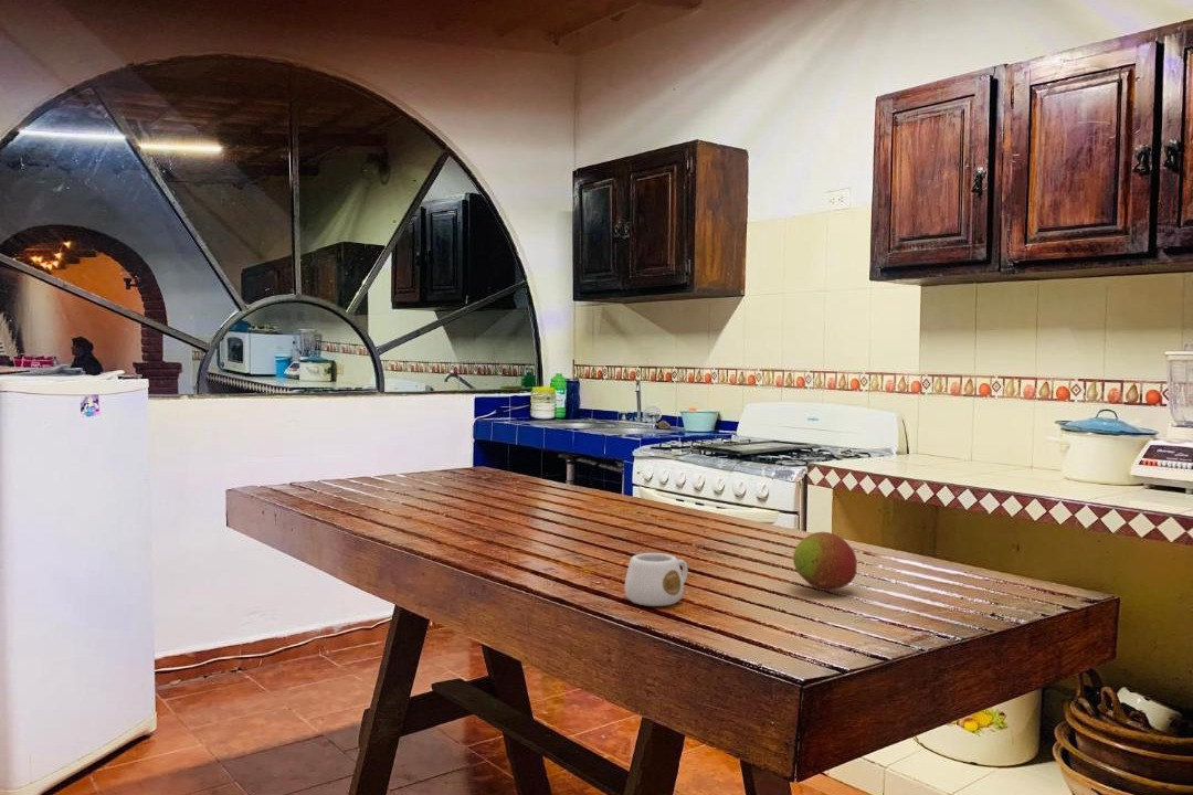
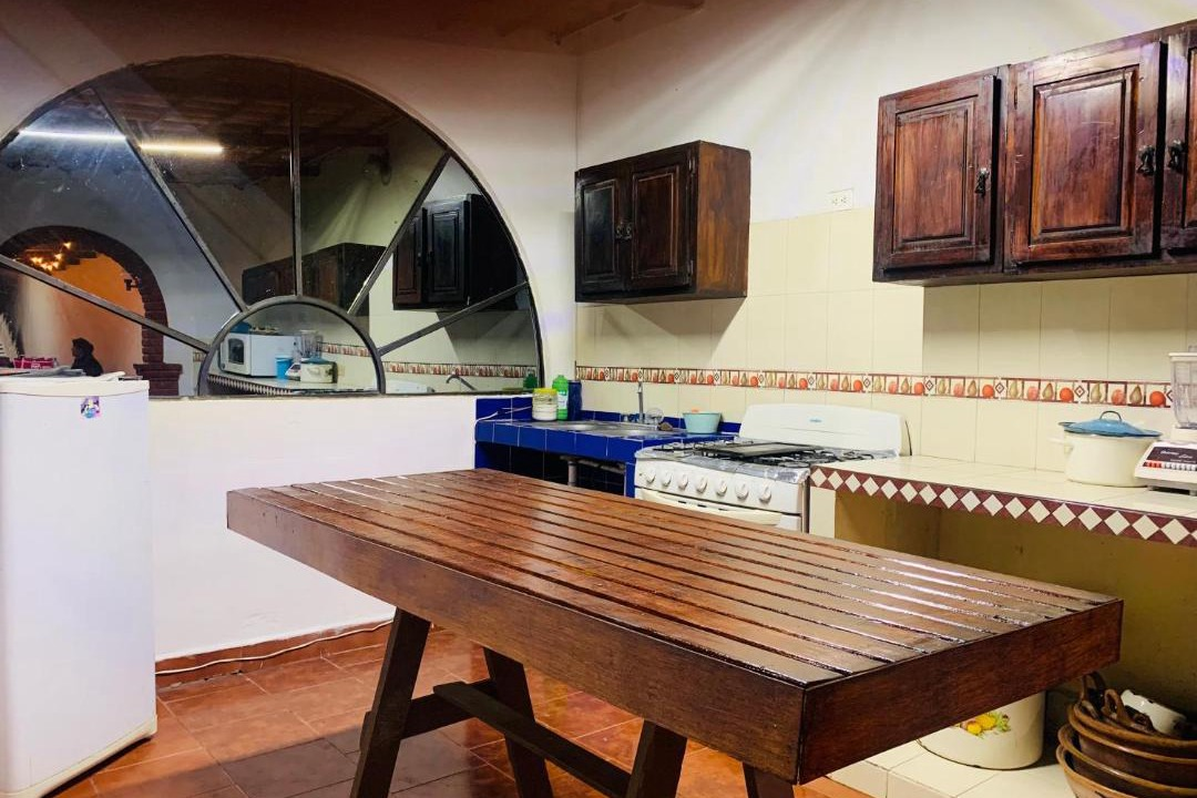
- mug [623,552,689,607]
- fruit [792,531,858,592]
